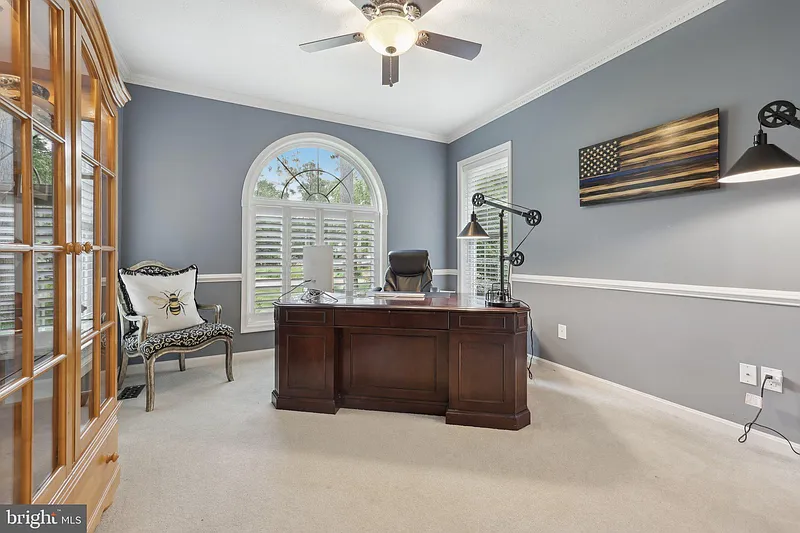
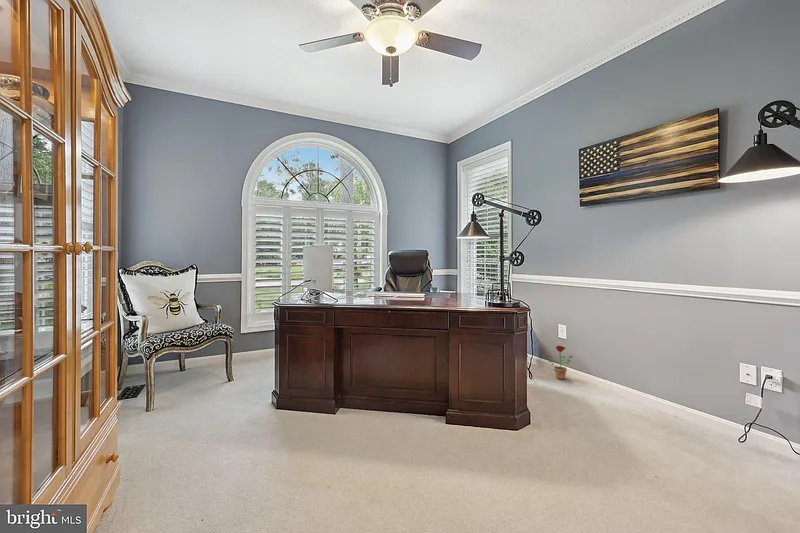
+ decorative plant [547,345,573,380]
